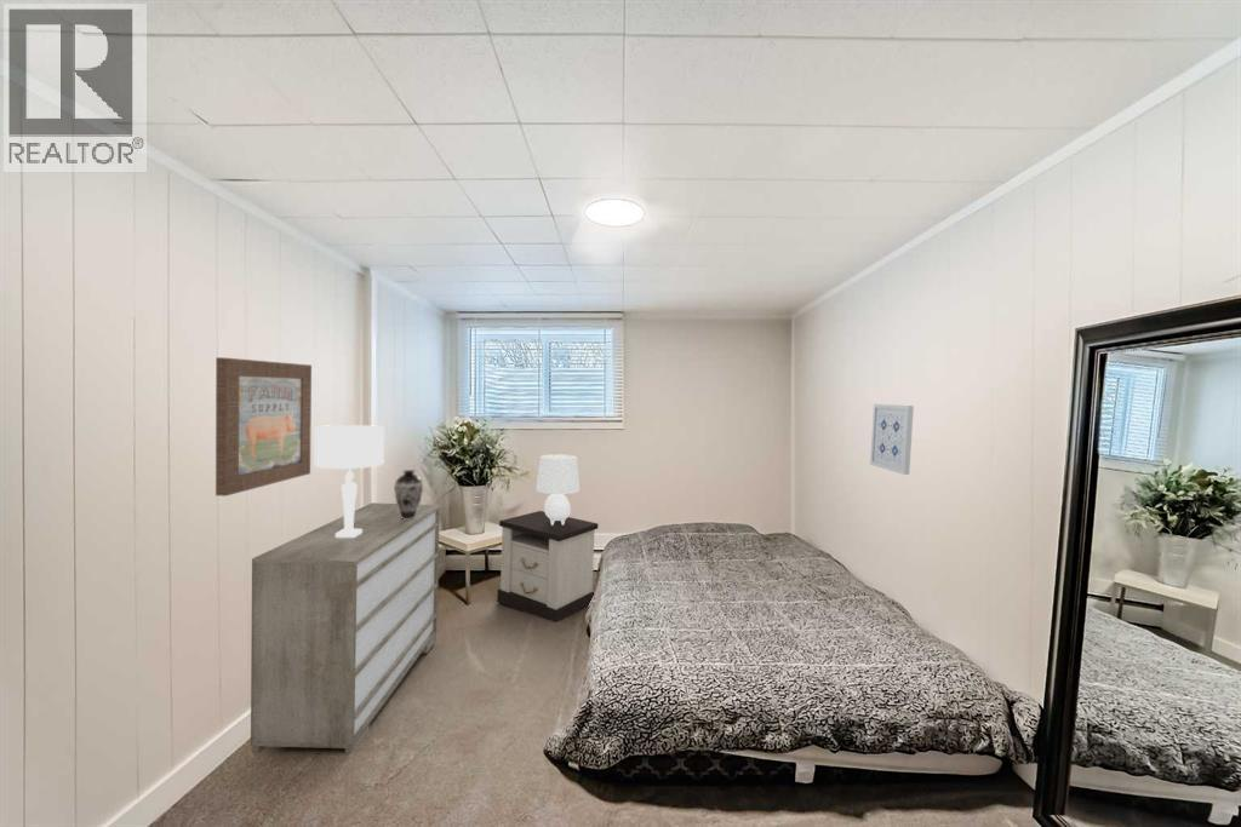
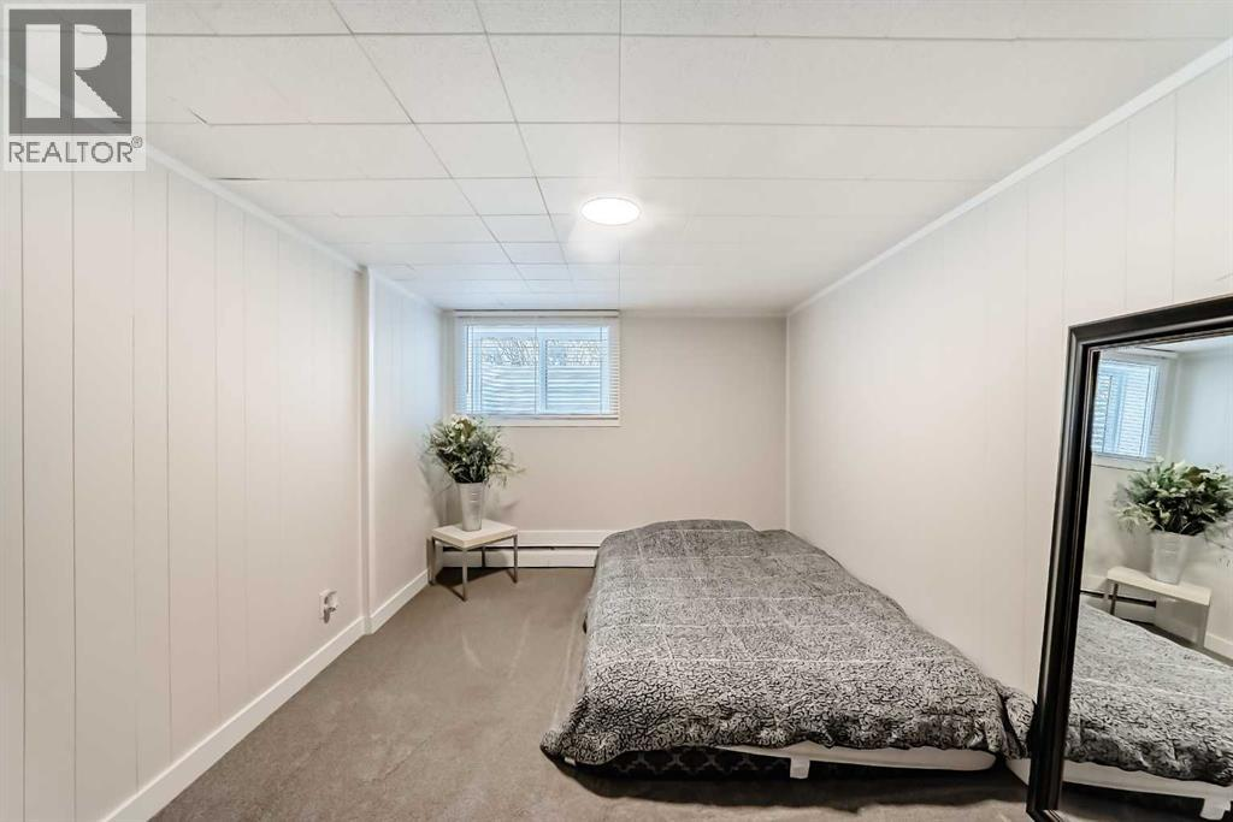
- nightstand [496,510,600,624]
- decorative vase [393,469,424,519]
- dresser [250,501,441,754]
- table lamp [534,453,581,526]
- wall art [869,403,915,476]
- table lamp [314,424,385,538]
- wall art [215,356,313,498]
